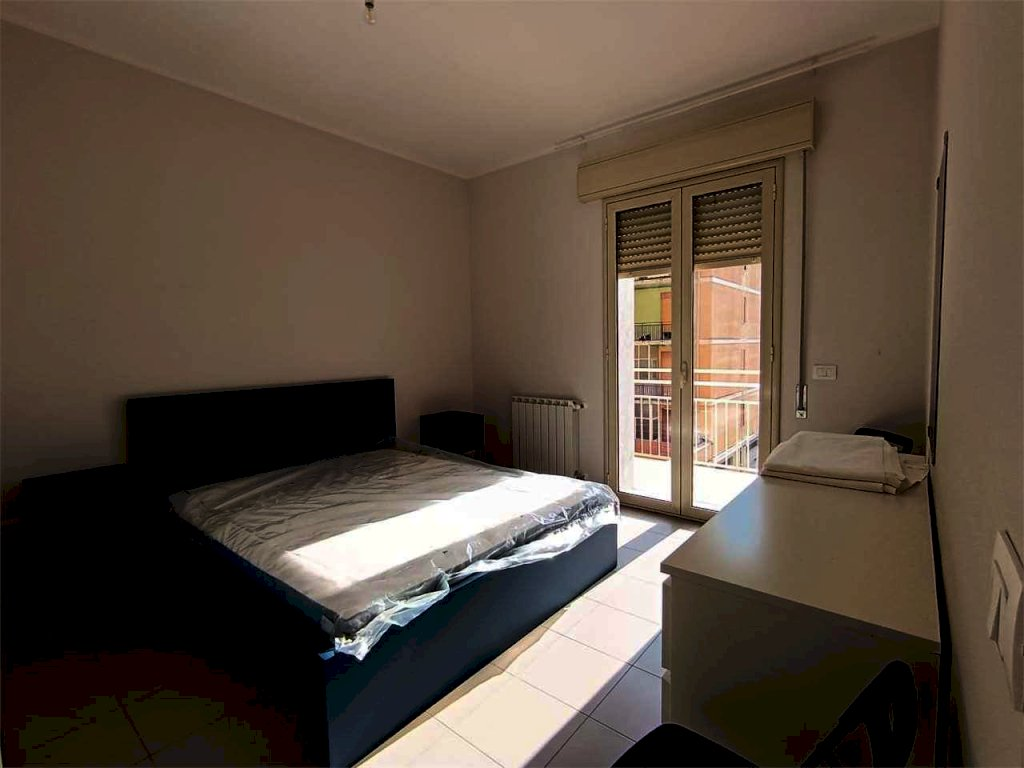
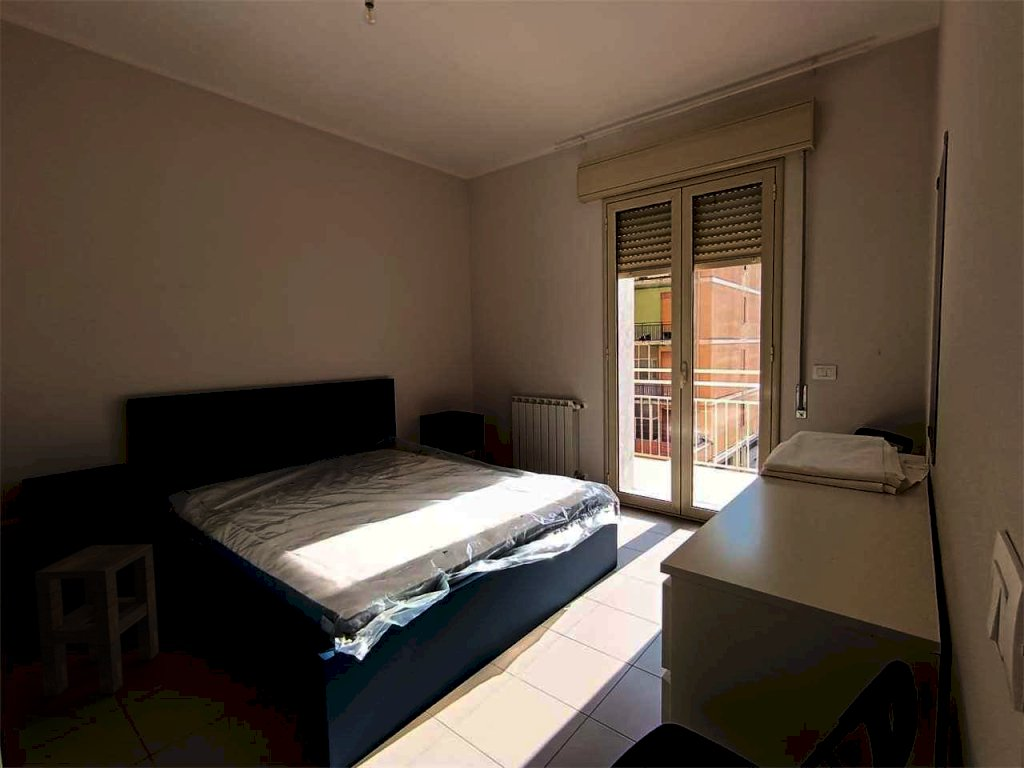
+ side table [34,543,160,697]
